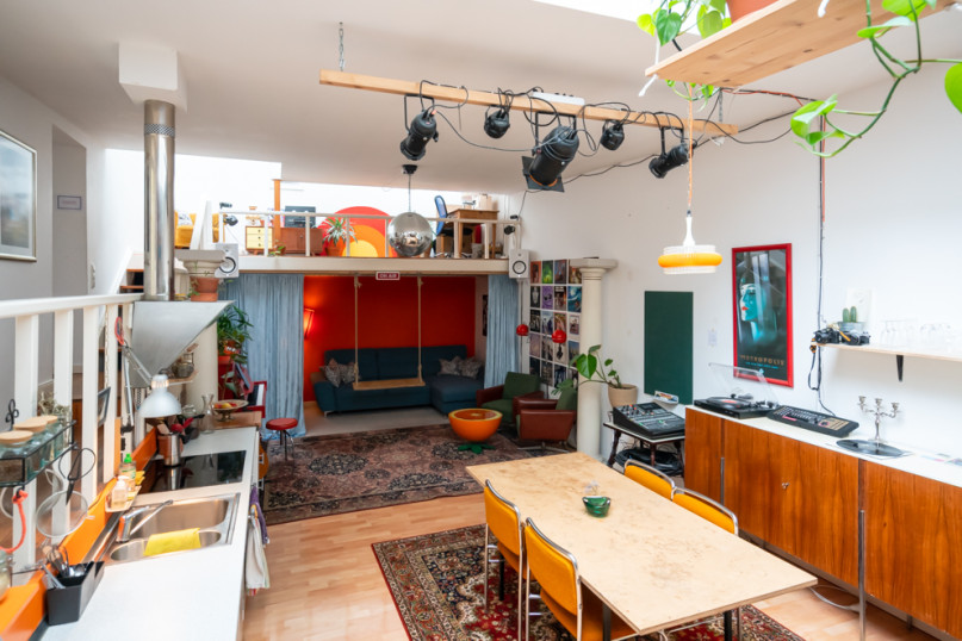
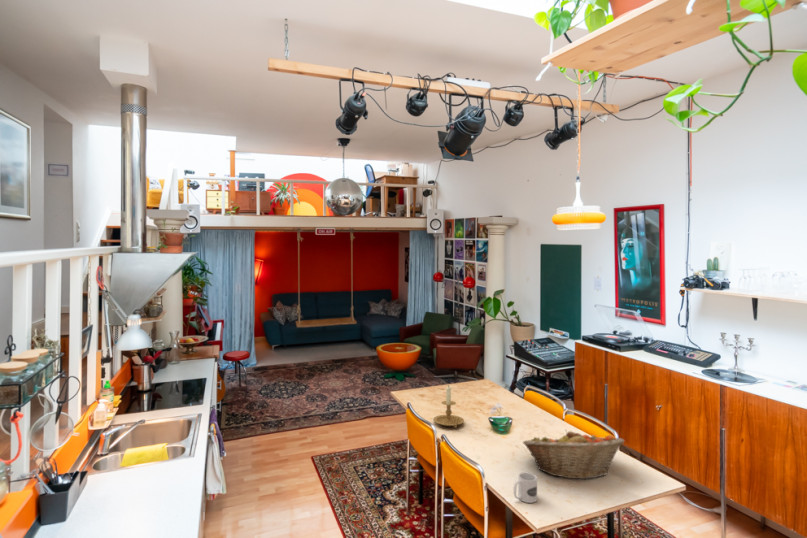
+ candle holder [432,384,465,428]
+ fruit basket [522,429,625,480]
+ mug [513,472,538,504]
